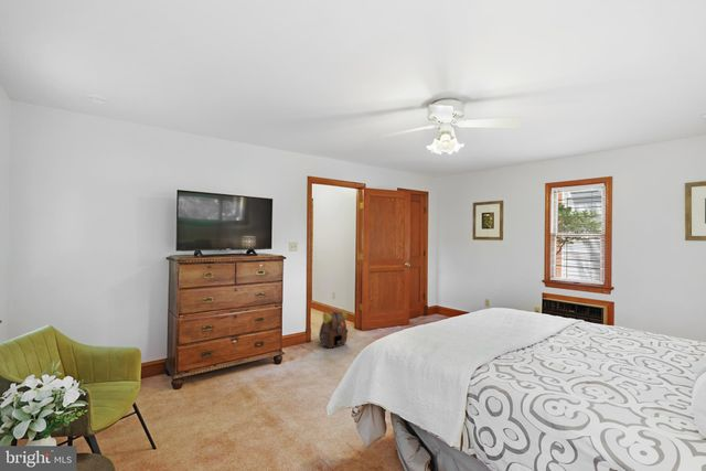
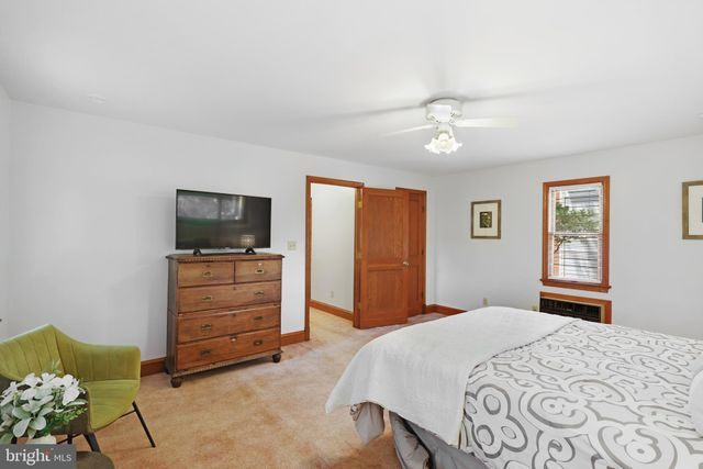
- backpack [318,308,350,350]
